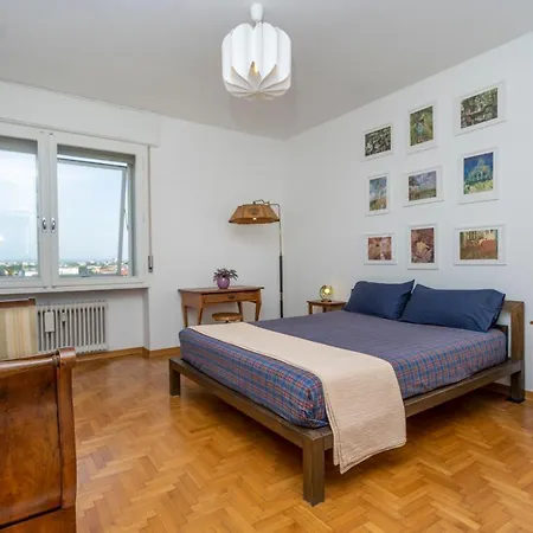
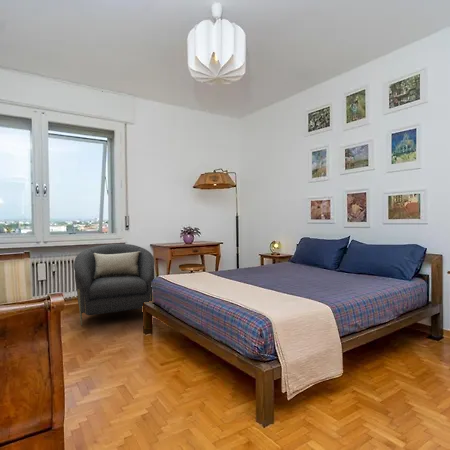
+ armchair [73,243,156,326]
